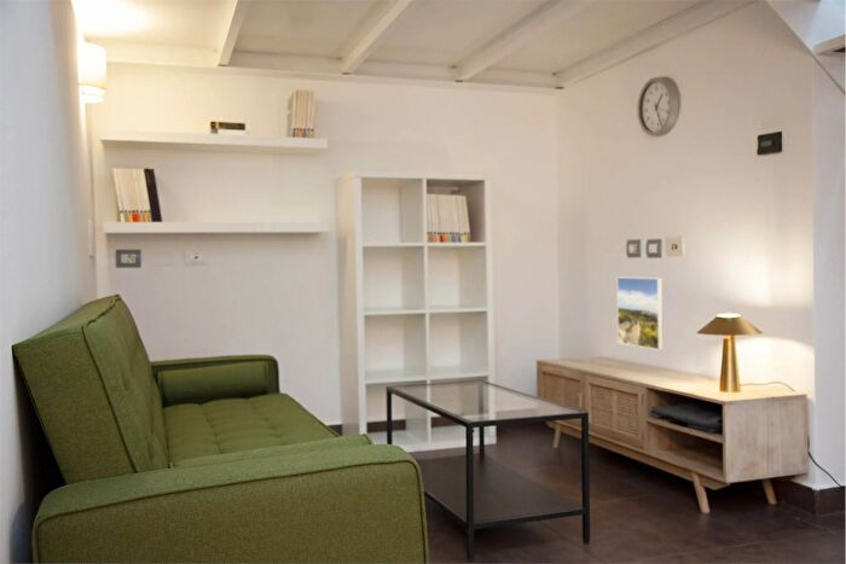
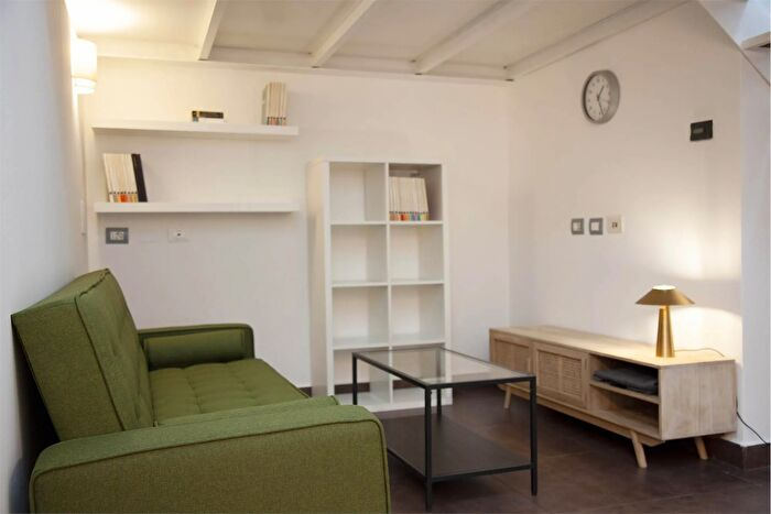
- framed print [616,277,665,351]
